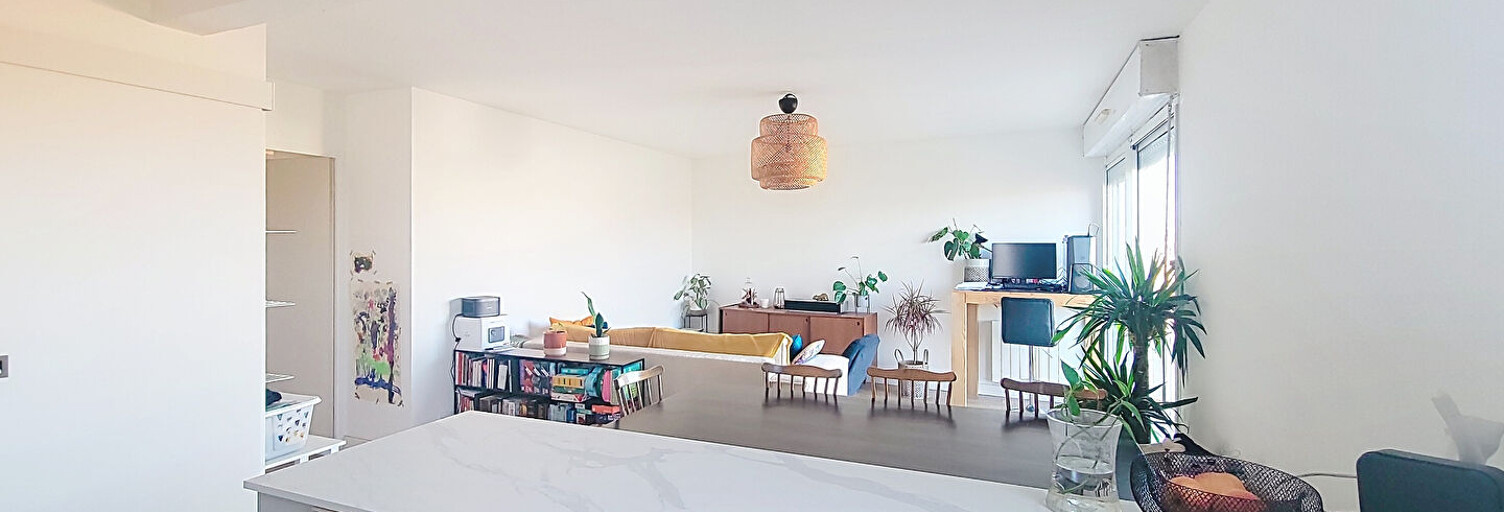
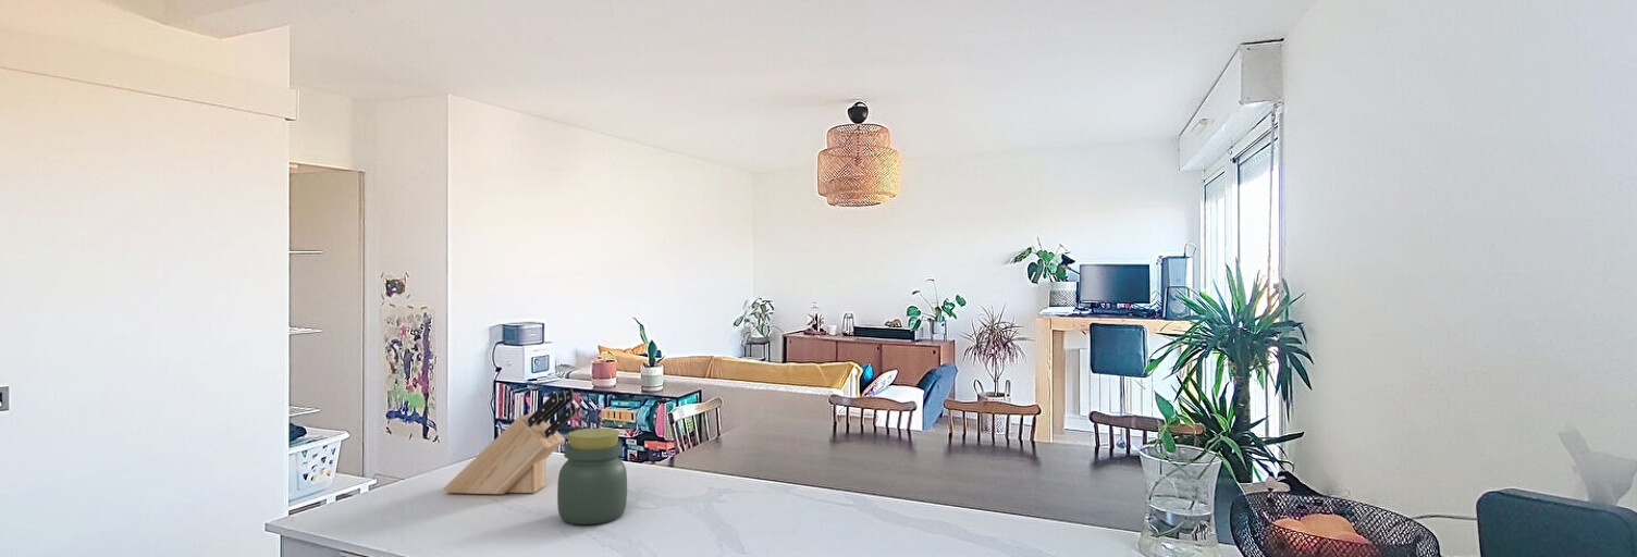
+ jar [556,428,628,525]
+ knife block [443,388,578,495]
